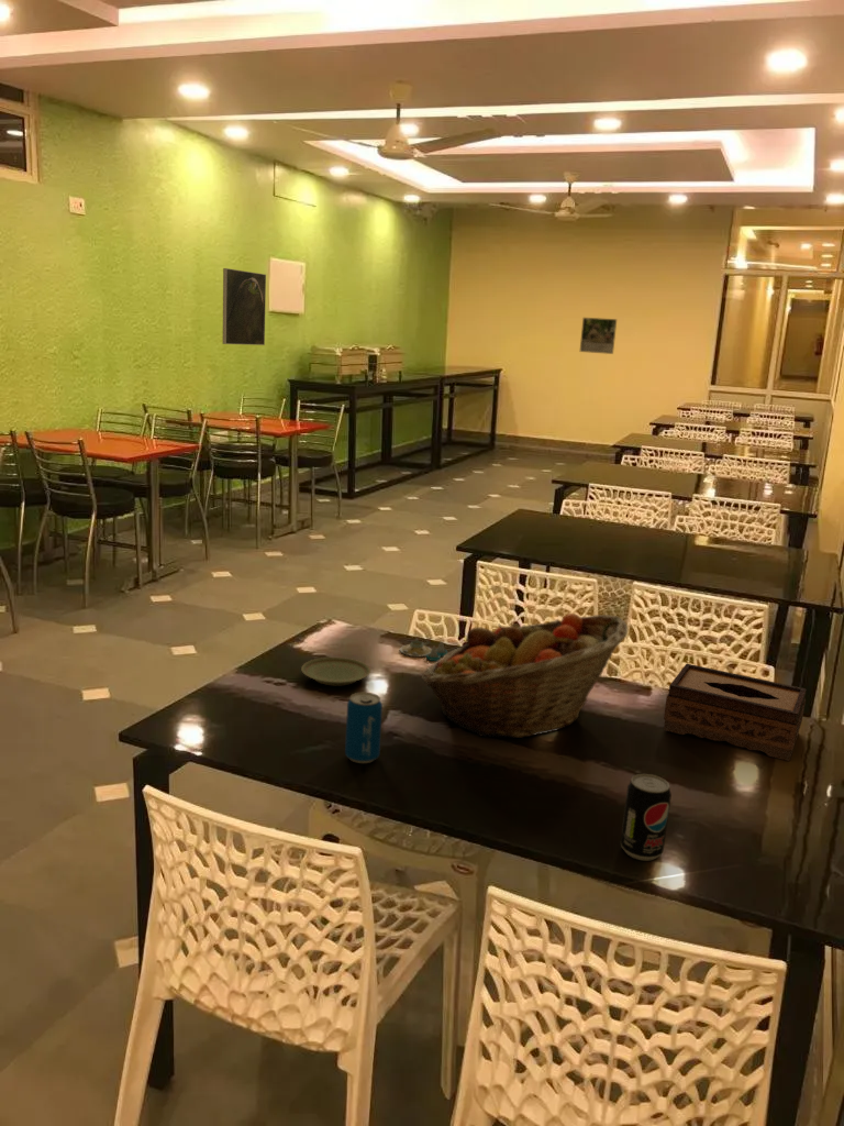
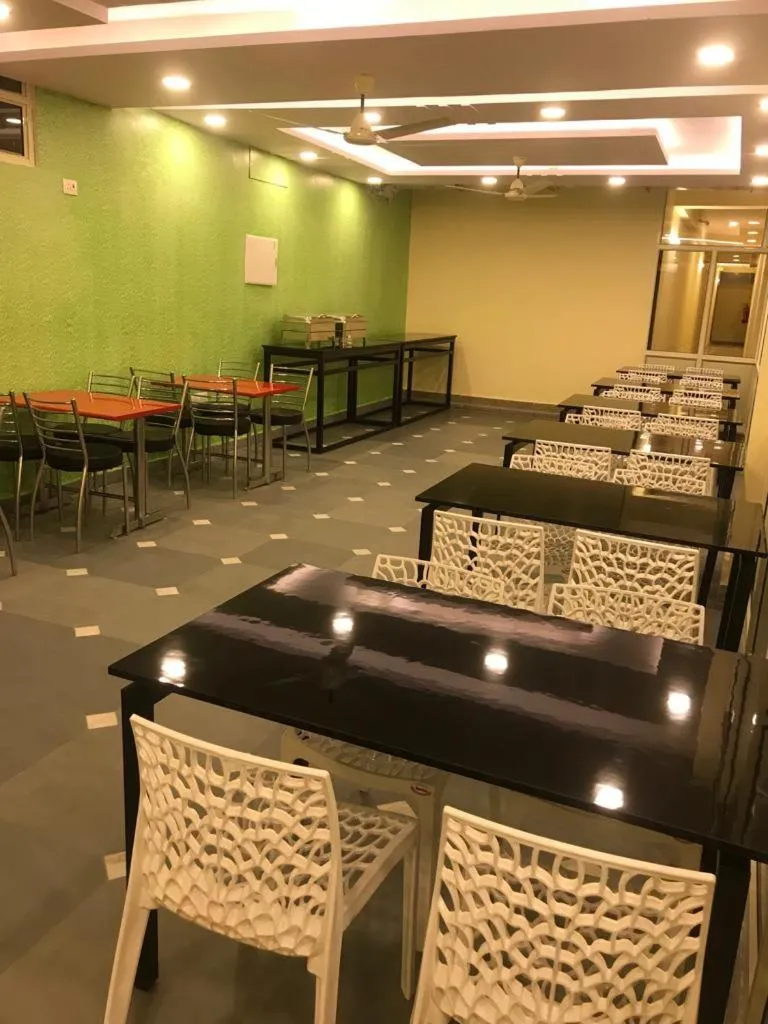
- salt and pepper shaker set [399,636,448,662]
- beverage can [620,773,673,862]
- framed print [579,317,618,355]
- fruit basket [420,612,629,739]
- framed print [222,267,267,346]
- beverage can [344,692,384,764]
- plate [300,656,371,686]
- tissue box [663,663,807,762]
